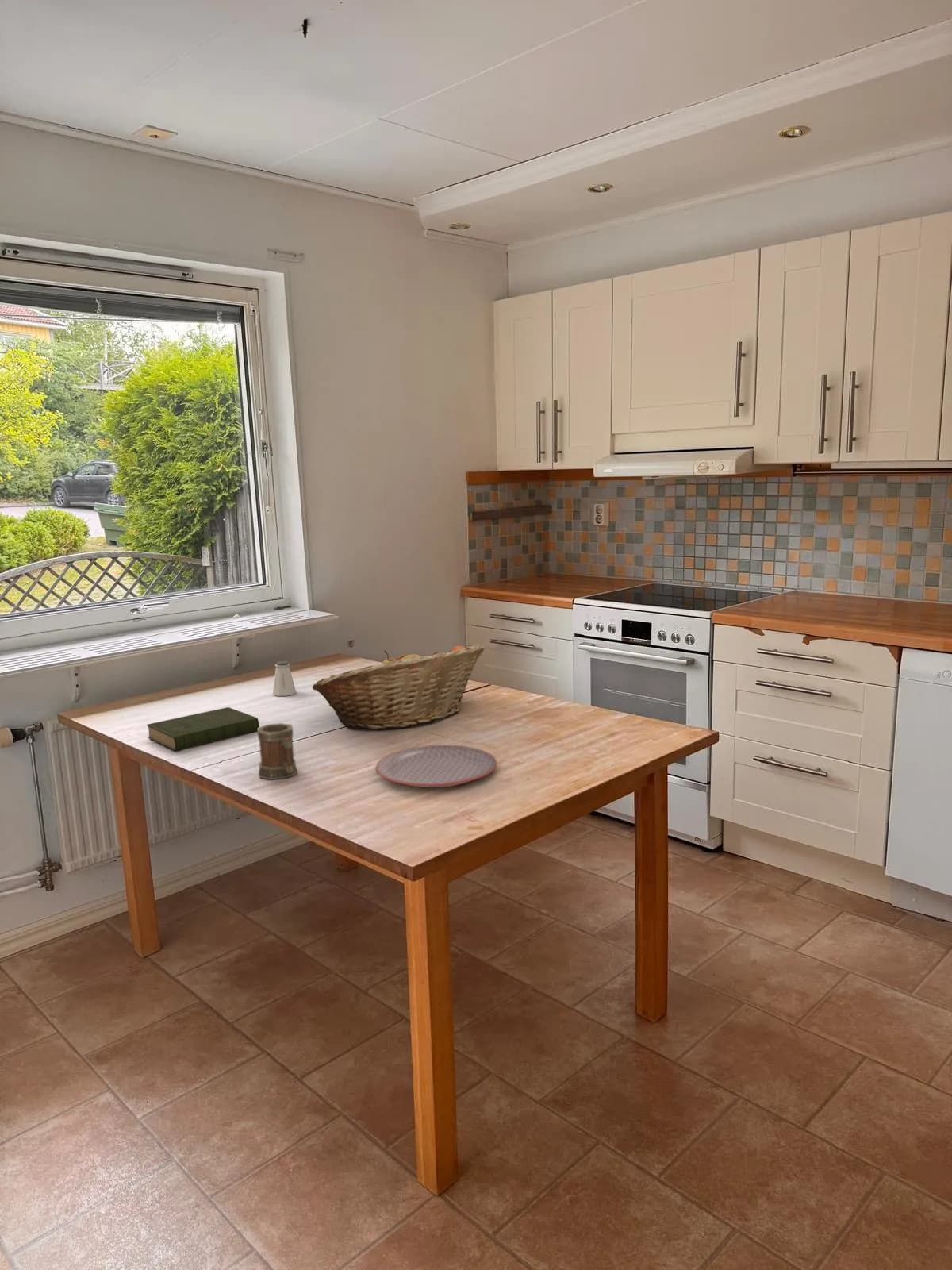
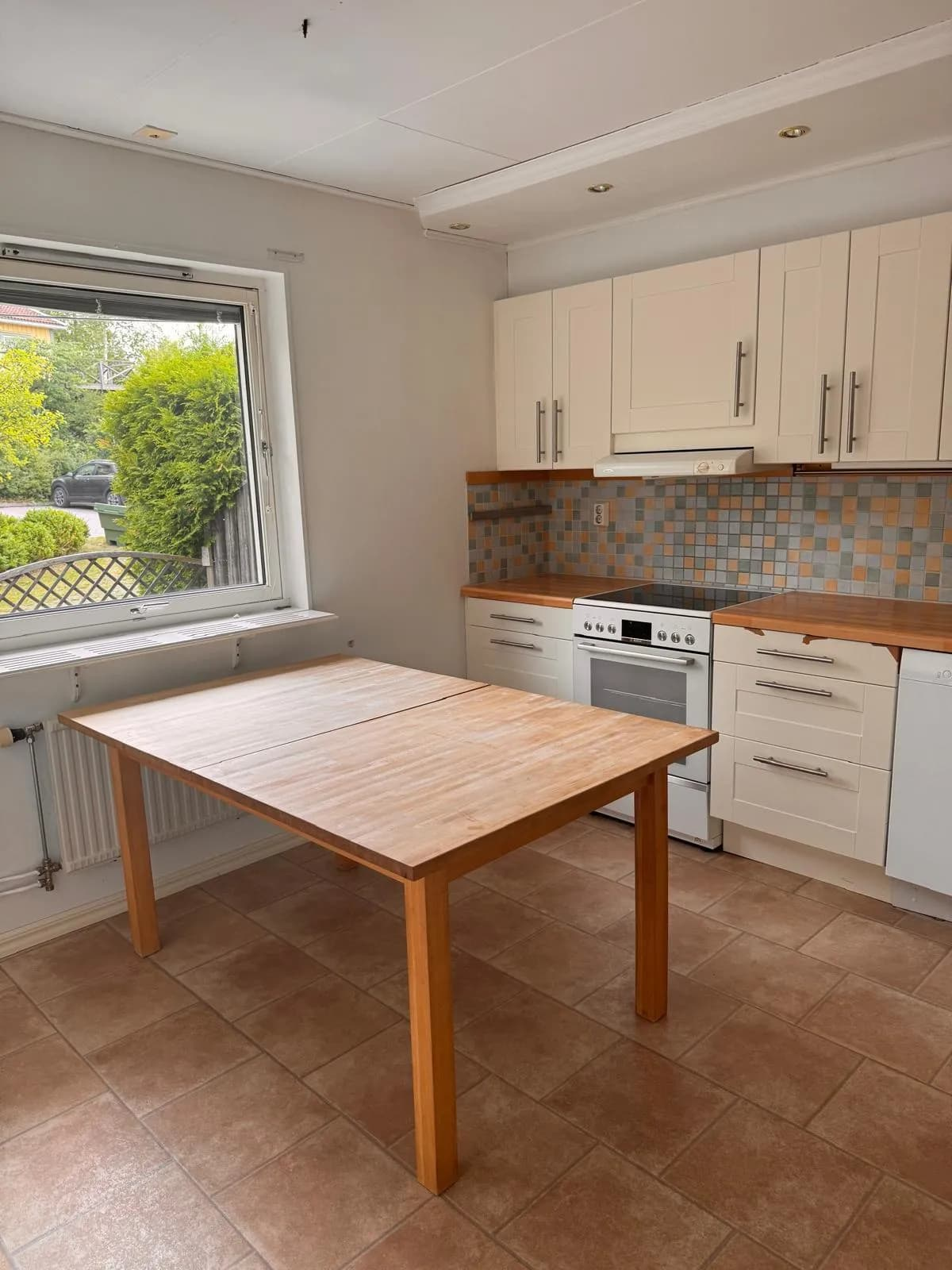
- book [147,706,260,752]
- fruit basket [312,643,485,730]
- saltshaker [272,660,297,697]
- mug [257,722,298,780]
- plate [374,745,497,788]
